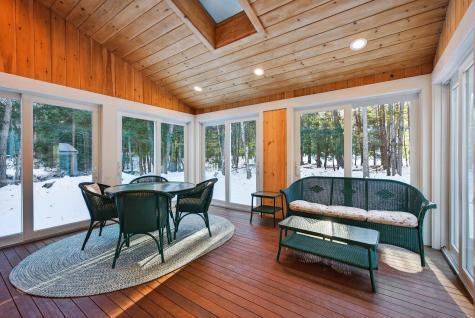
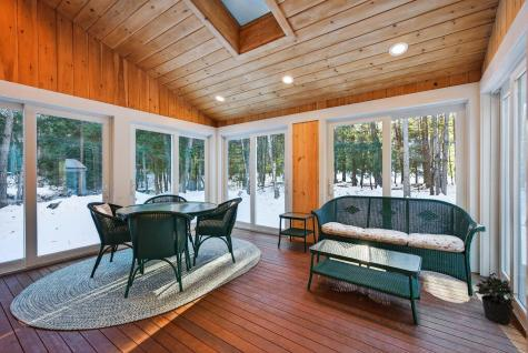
+ potted plant [474,276,518,326]
